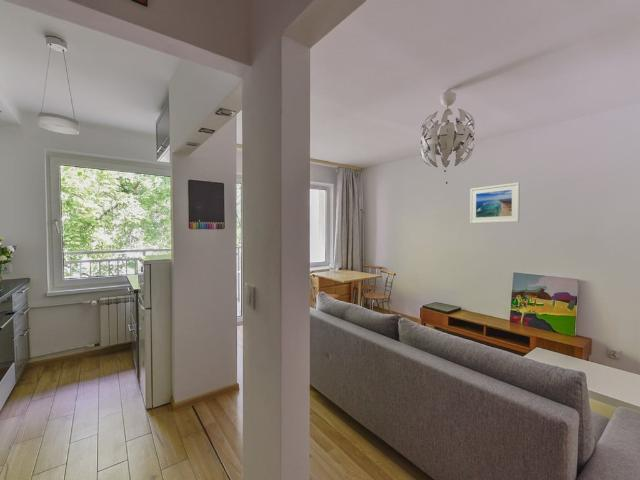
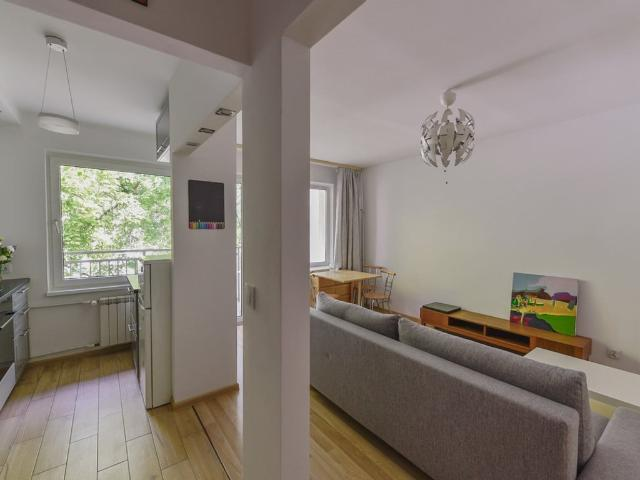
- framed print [469,182,521,224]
